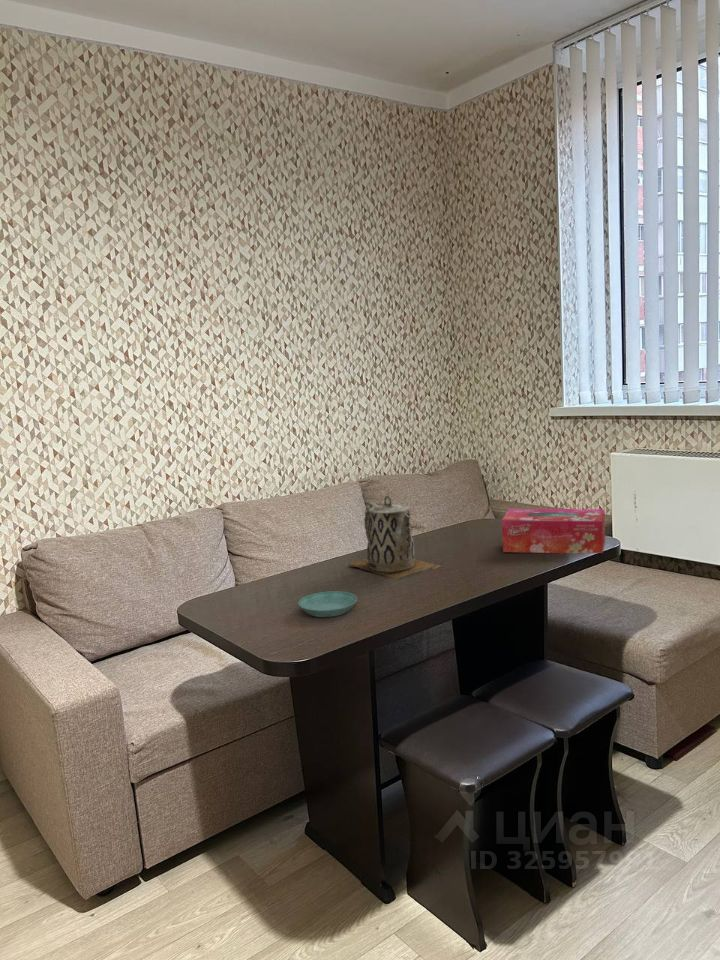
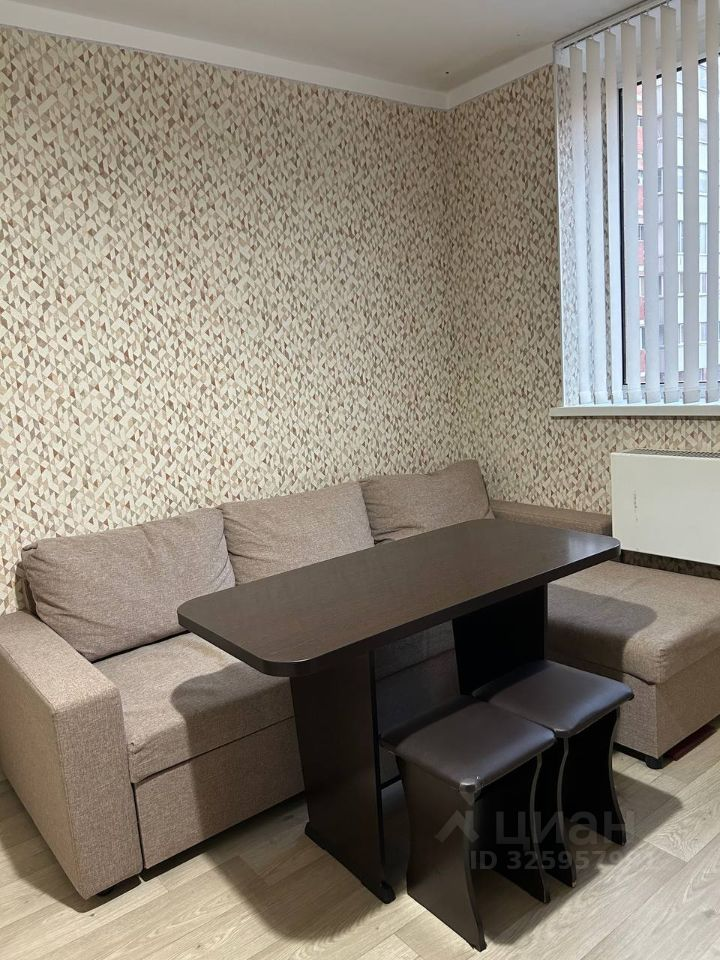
- tissue box [501,508,606,554]
- teapot [346,495,444,580]
- saucer [297,590,358,618]
